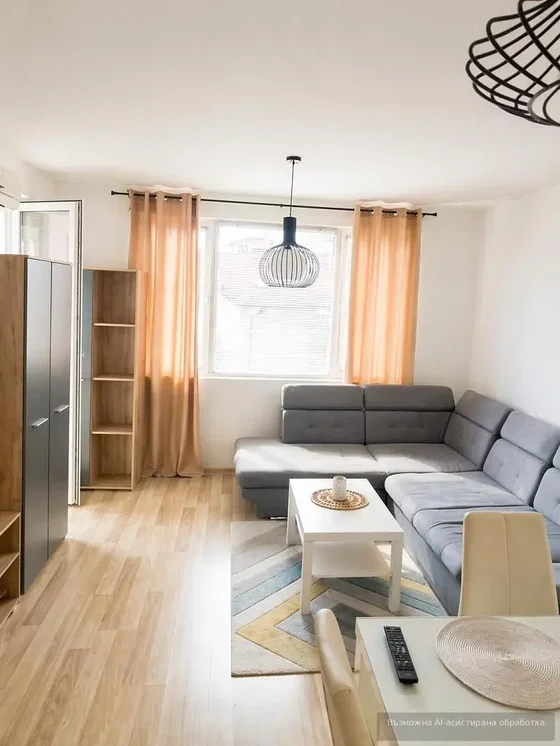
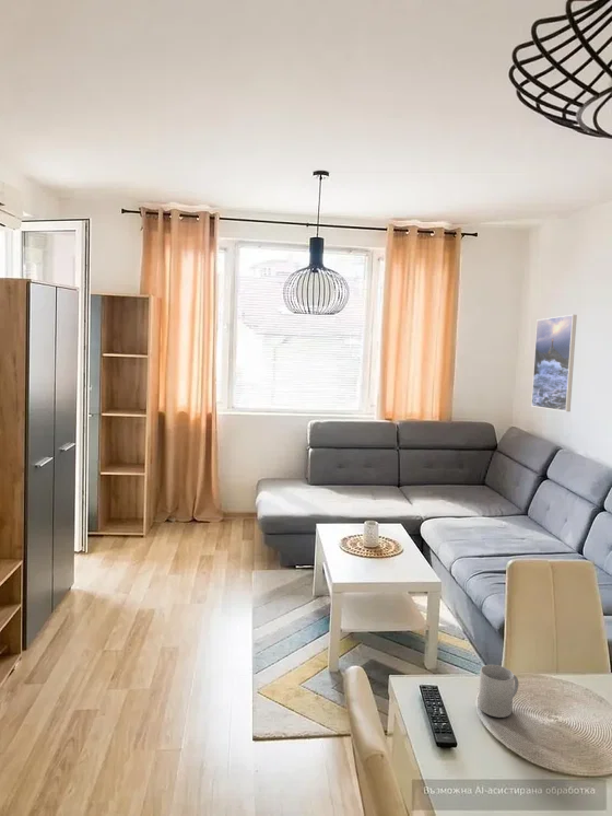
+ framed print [530,314,578,412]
+ mug [478,664,519,719]
